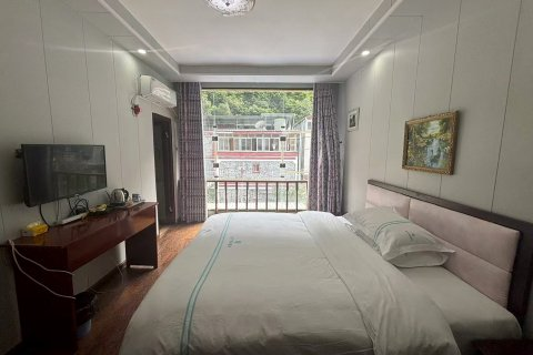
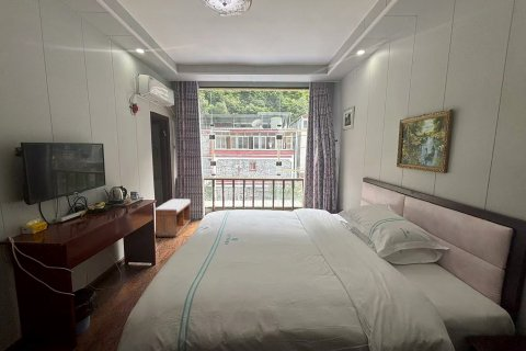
+ bench [155,199,192,238]
